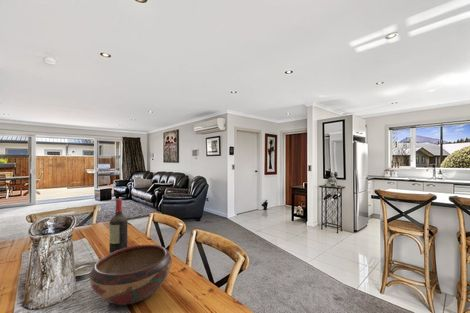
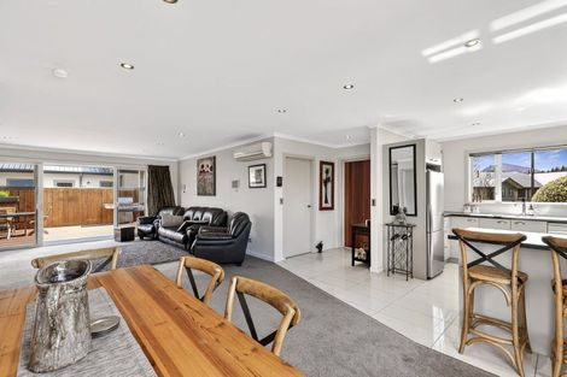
- decorative bowl [89,244,173,306]
- wine bottle [108,198,128,254]
